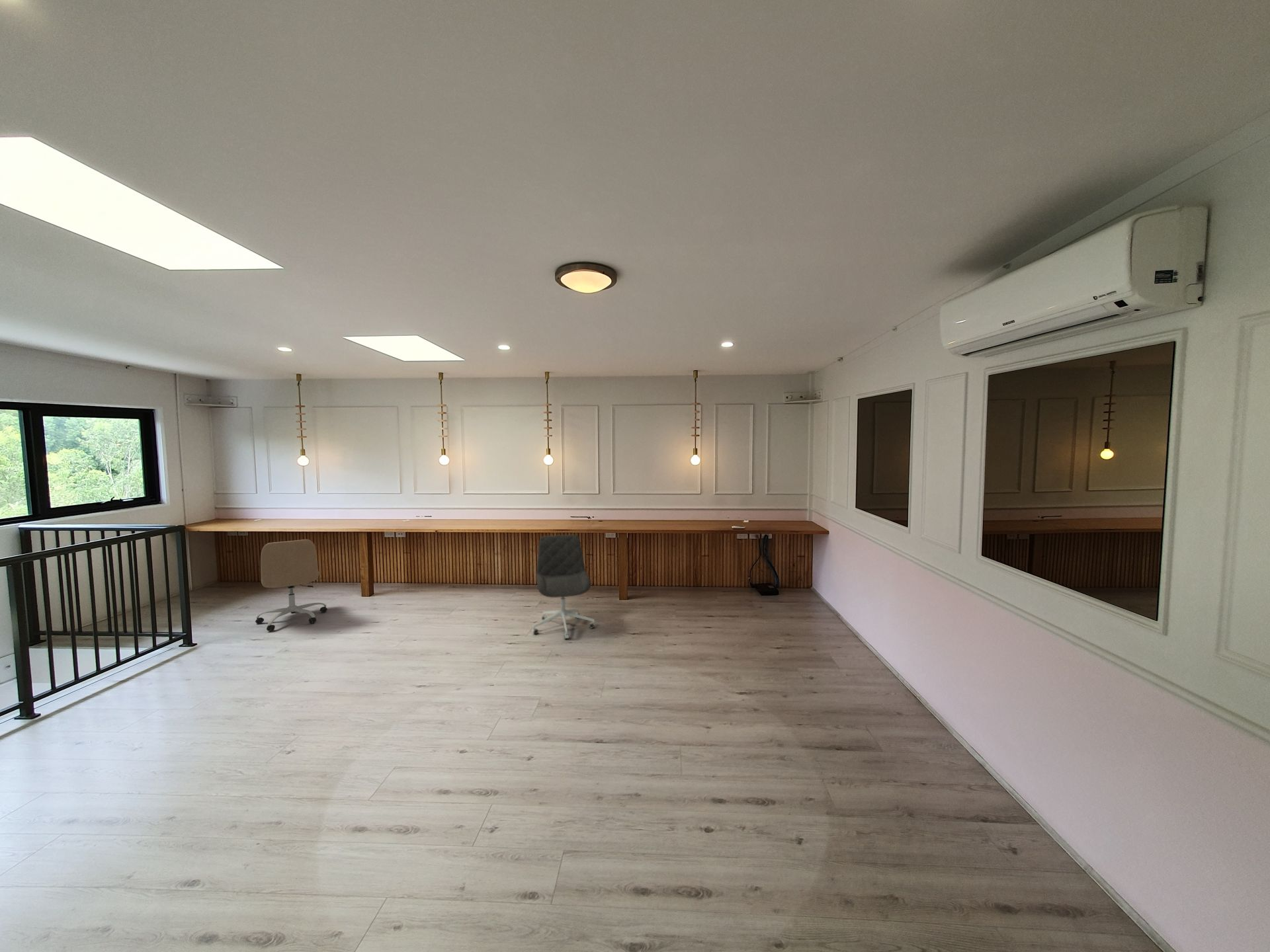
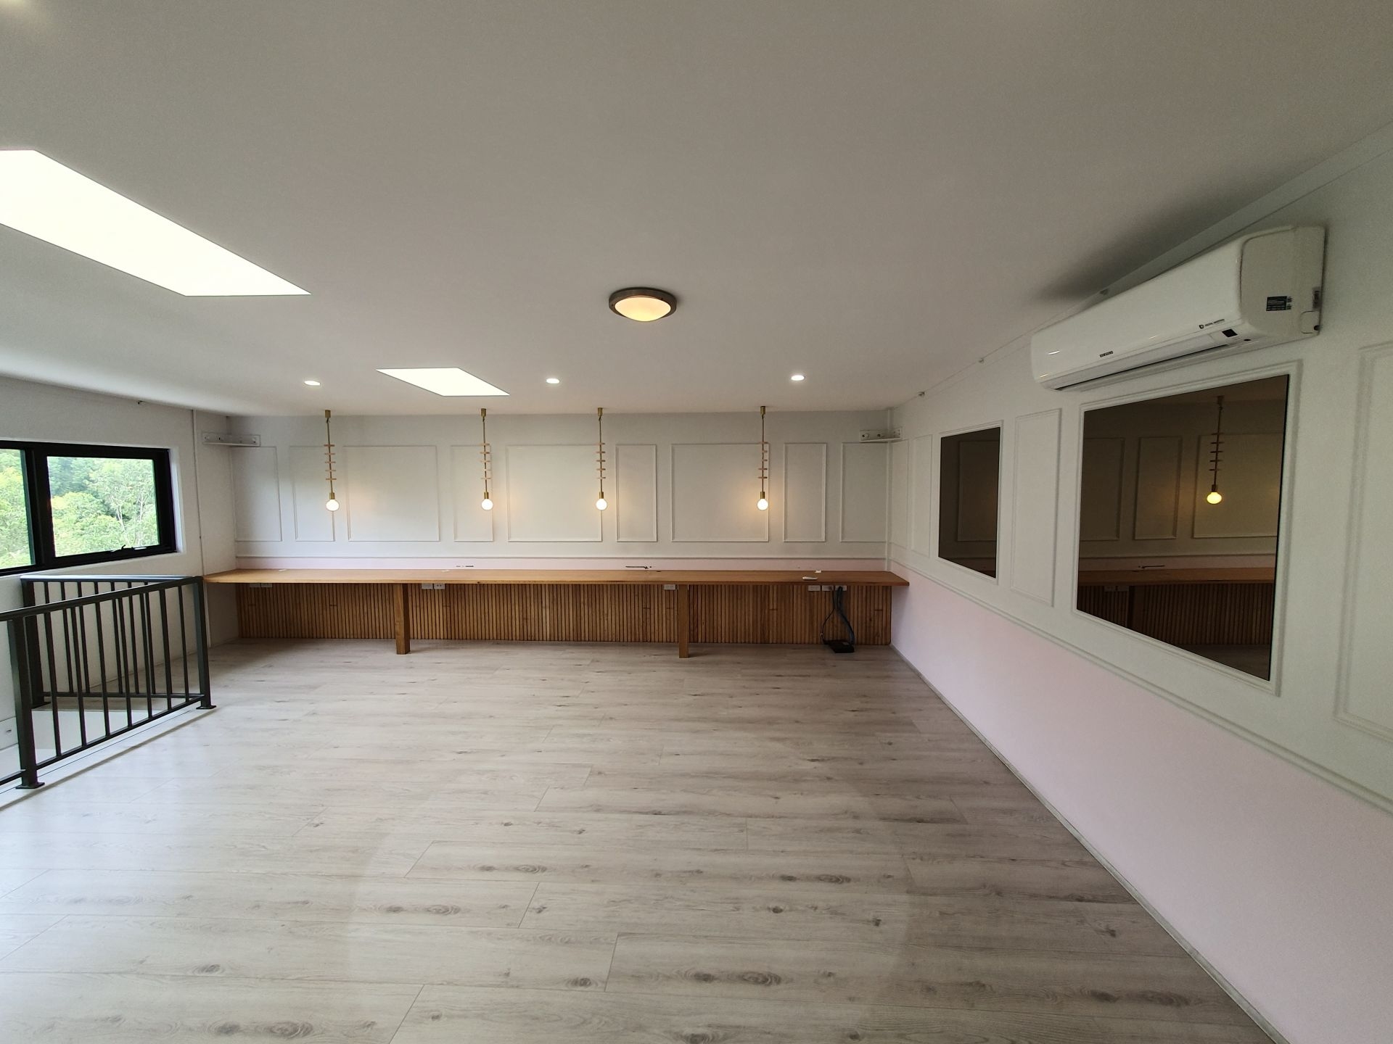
- office chair [255,539,328,631]
- office chair [531,534,596,640]
